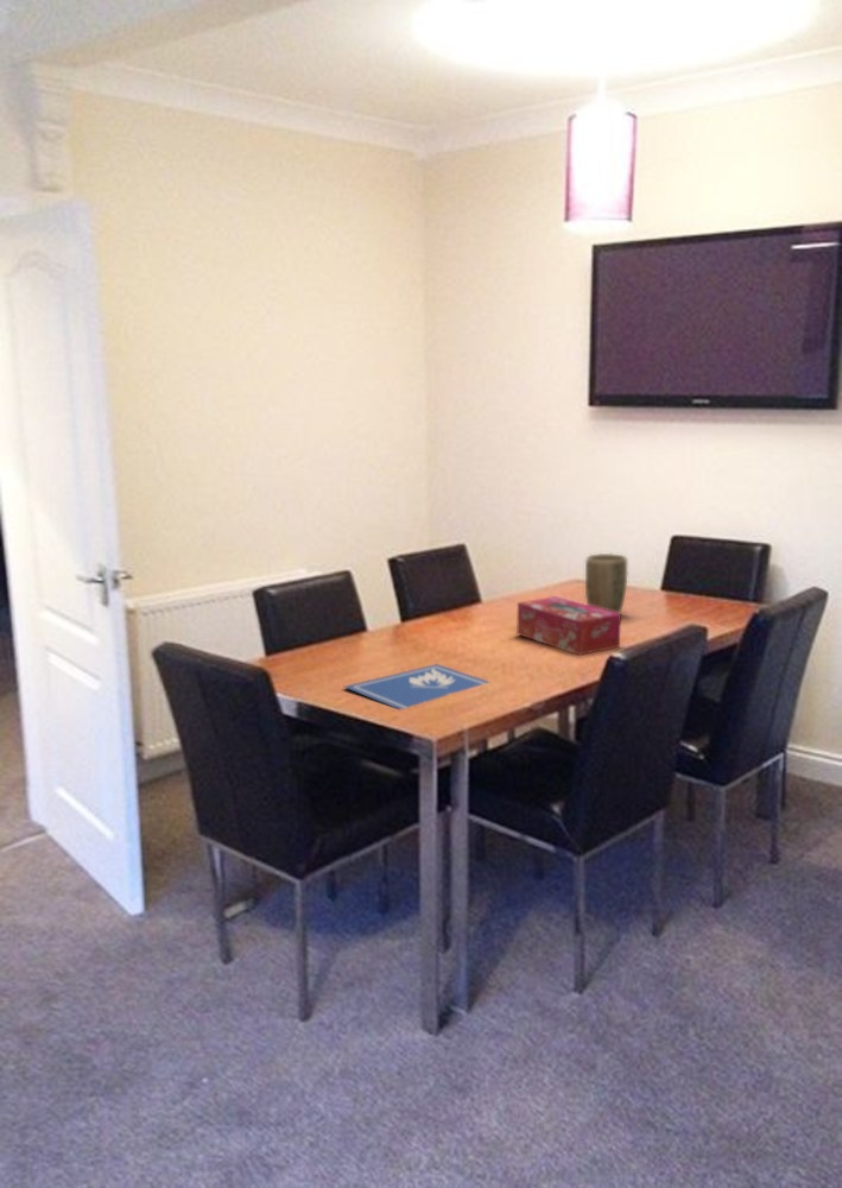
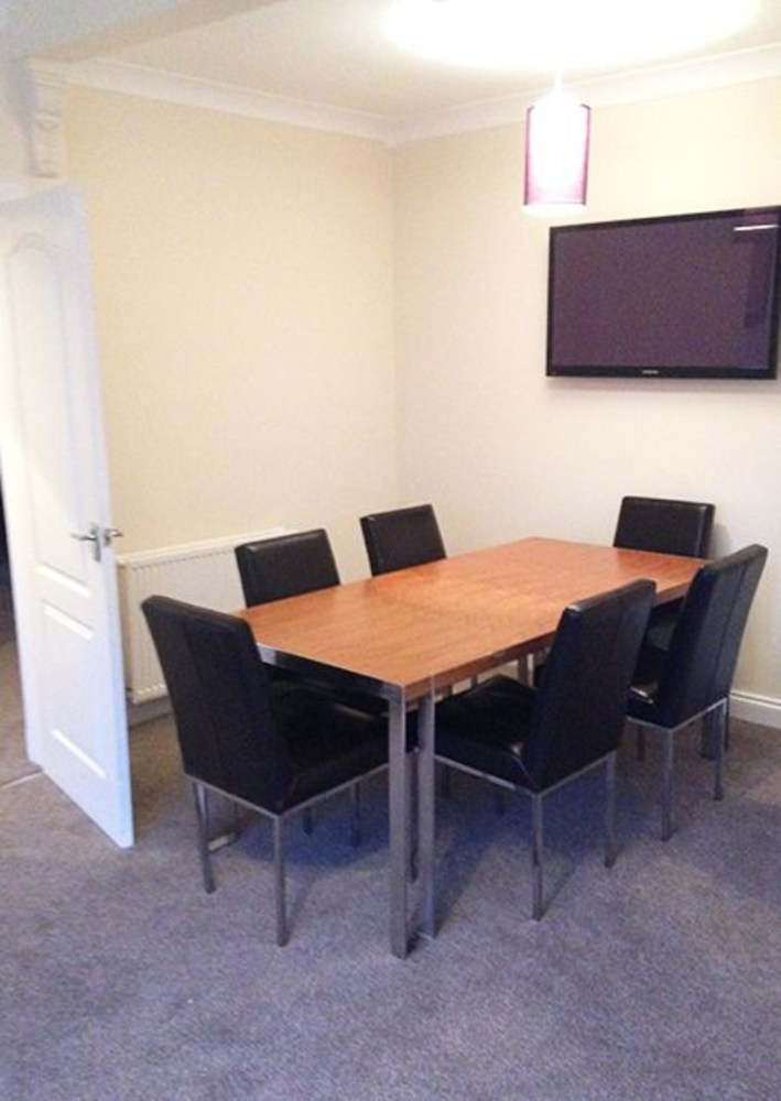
- tissue box [515,595,622,656]
- plant pot [584,552,628,614]
- placemat [343,663,490,710]
